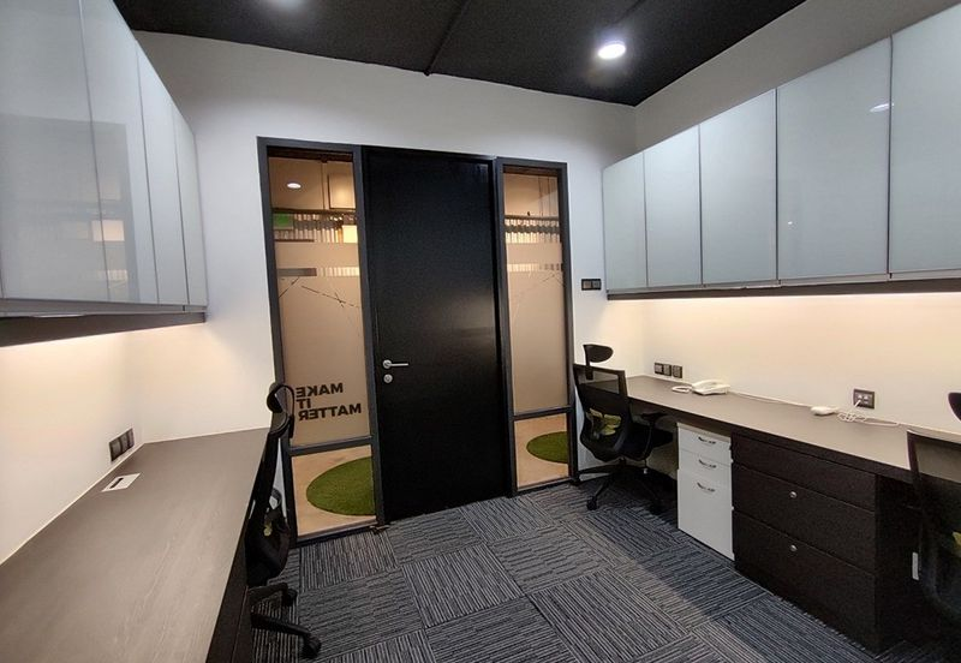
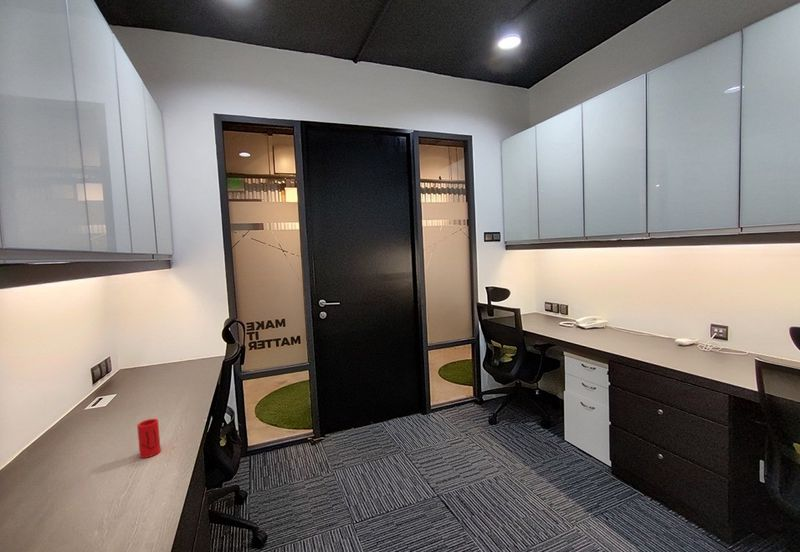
+ cup [136,418,162,459]
